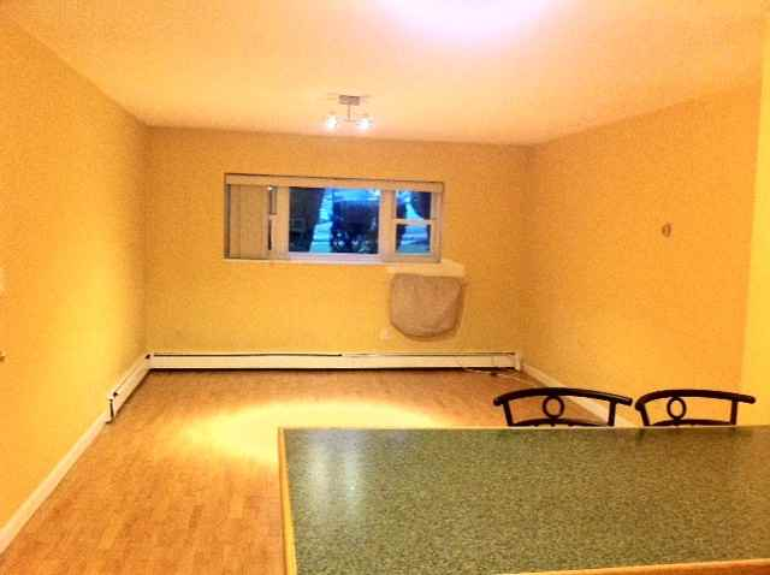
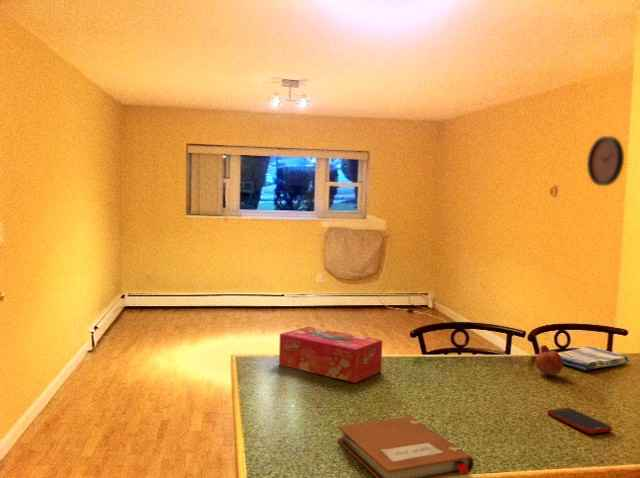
+ cell phone [546,407,613,435]
+ fruit [535,344,564,377]
+ notebook [336,416,475,478]
+ clock [586,135,625,187]
+ dish towel [557,345,630,372]
+ tissue box [278,326,383,384]
